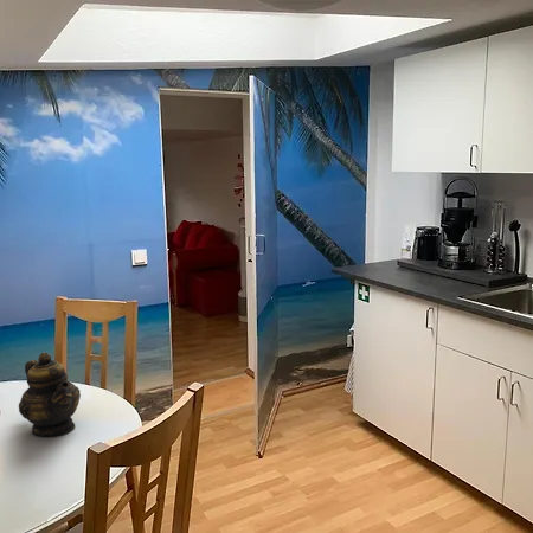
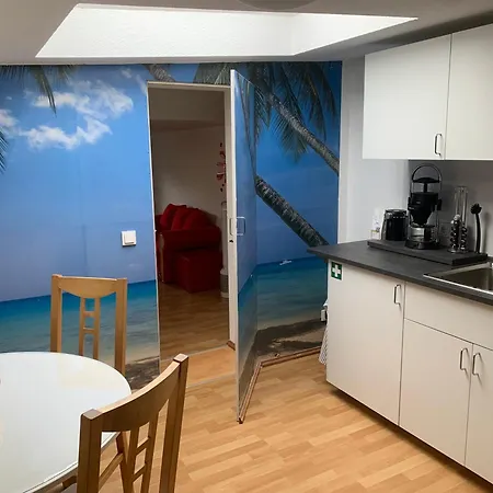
- teapot [18,351,82,437]
